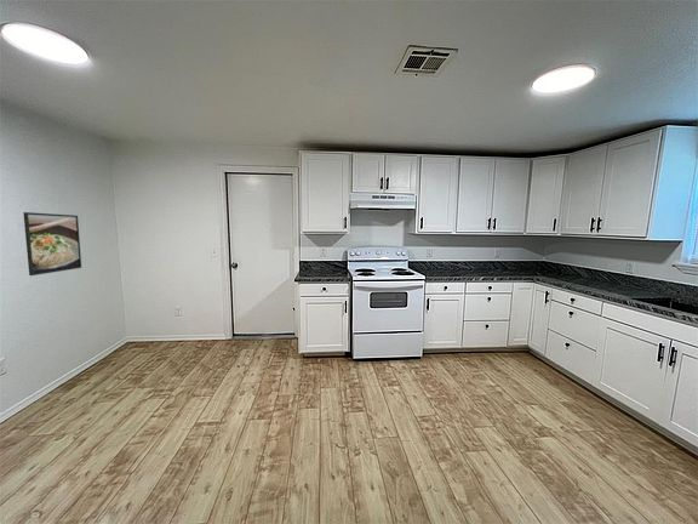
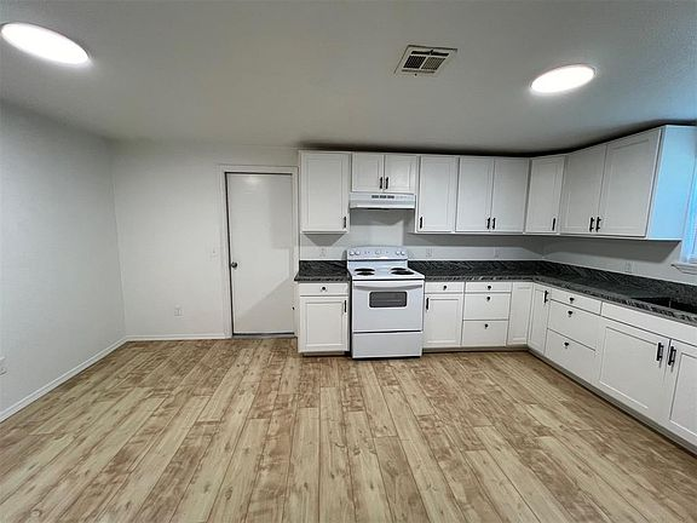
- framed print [22,211,82,277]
